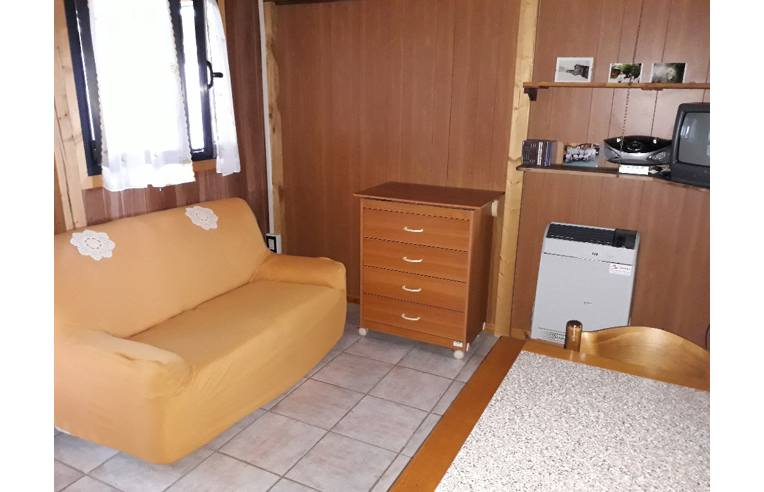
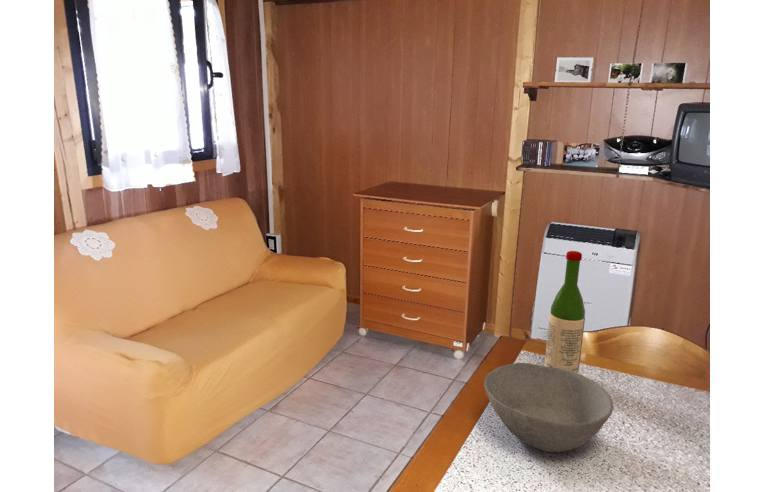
+ bowl [483,362,614,453]
+ wine bottle [544,250,586,374]
